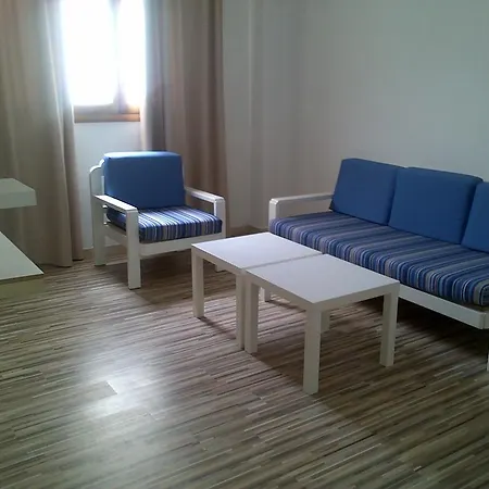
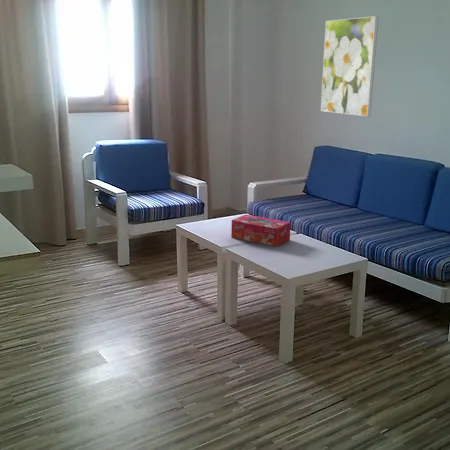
+ tissue box [230,214,292,247]
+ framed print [320,15,380,117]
